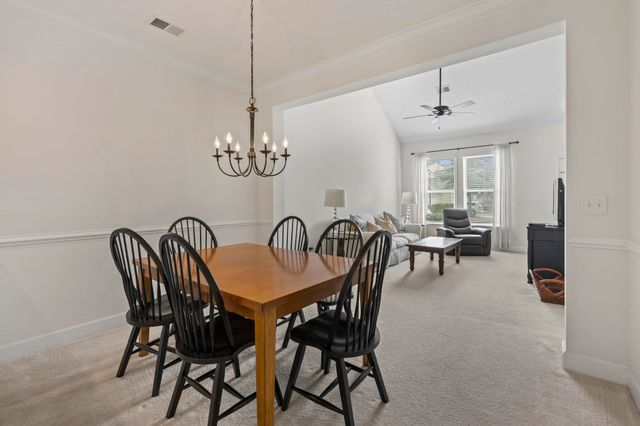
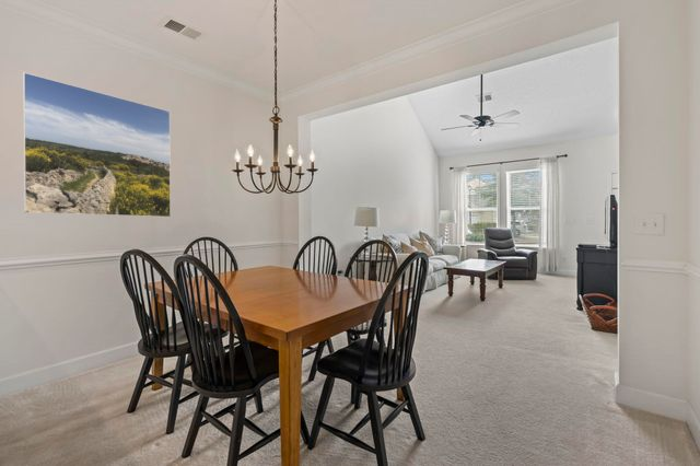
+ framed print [22,71,172,218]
